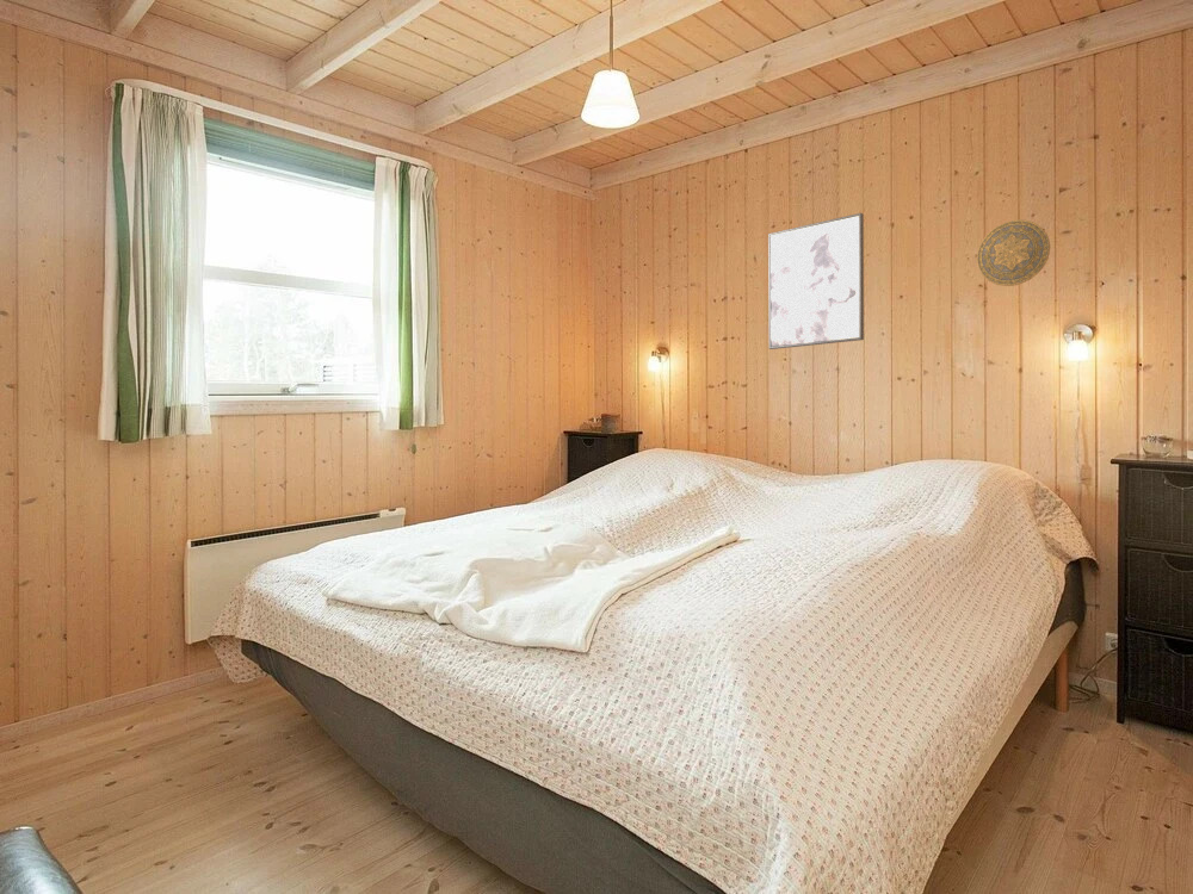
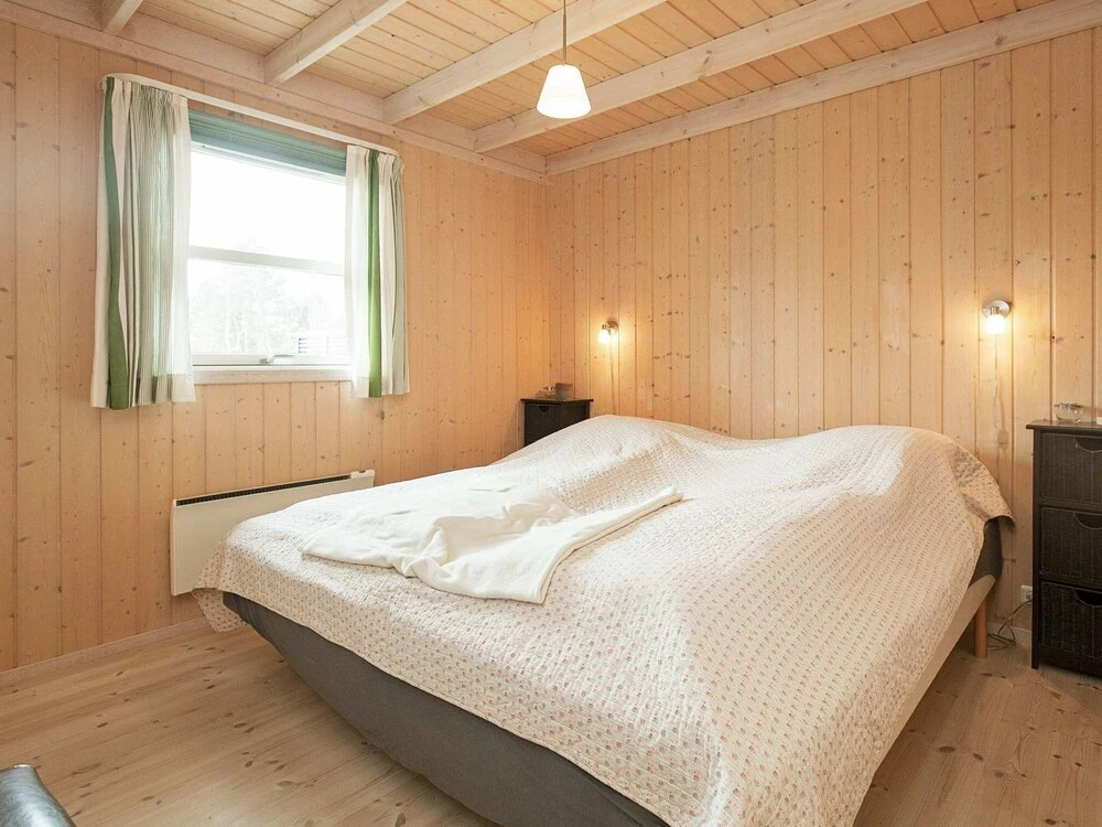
- decorative plate [976,218,1051,287]
- wall art [767,212,865,350]
